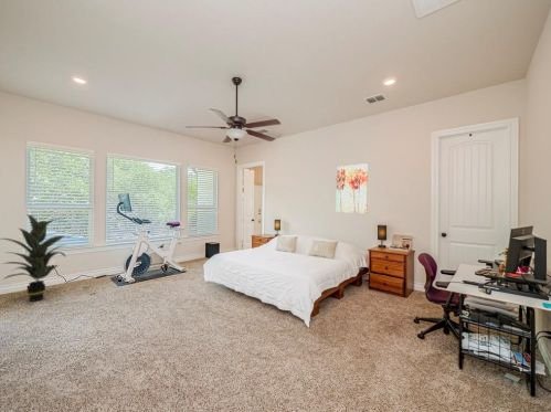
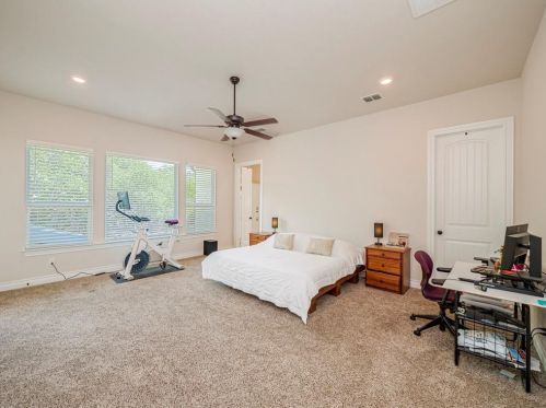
- wall art [336,162,369,214]
- indoor plant [0,213,72,303]
